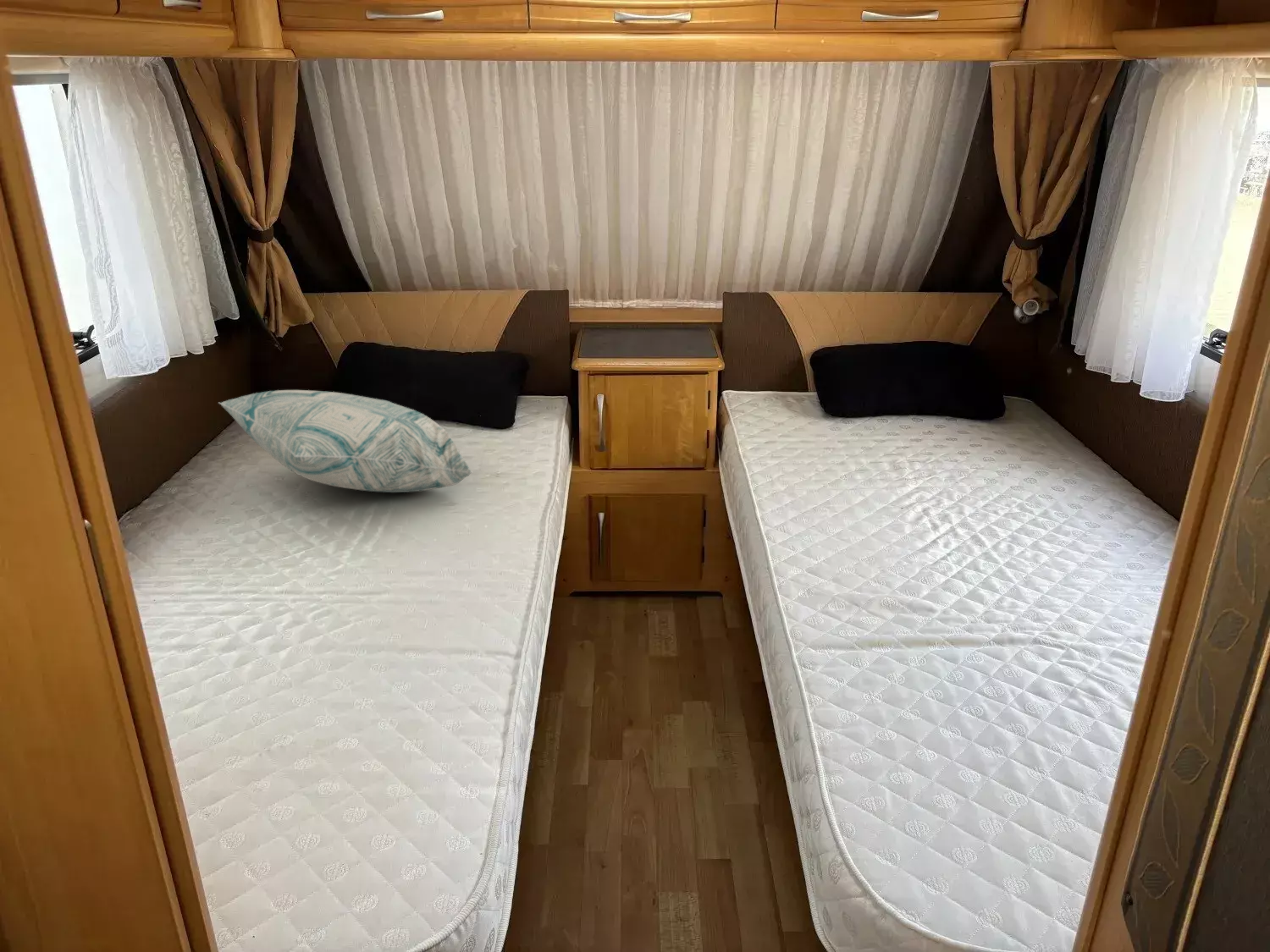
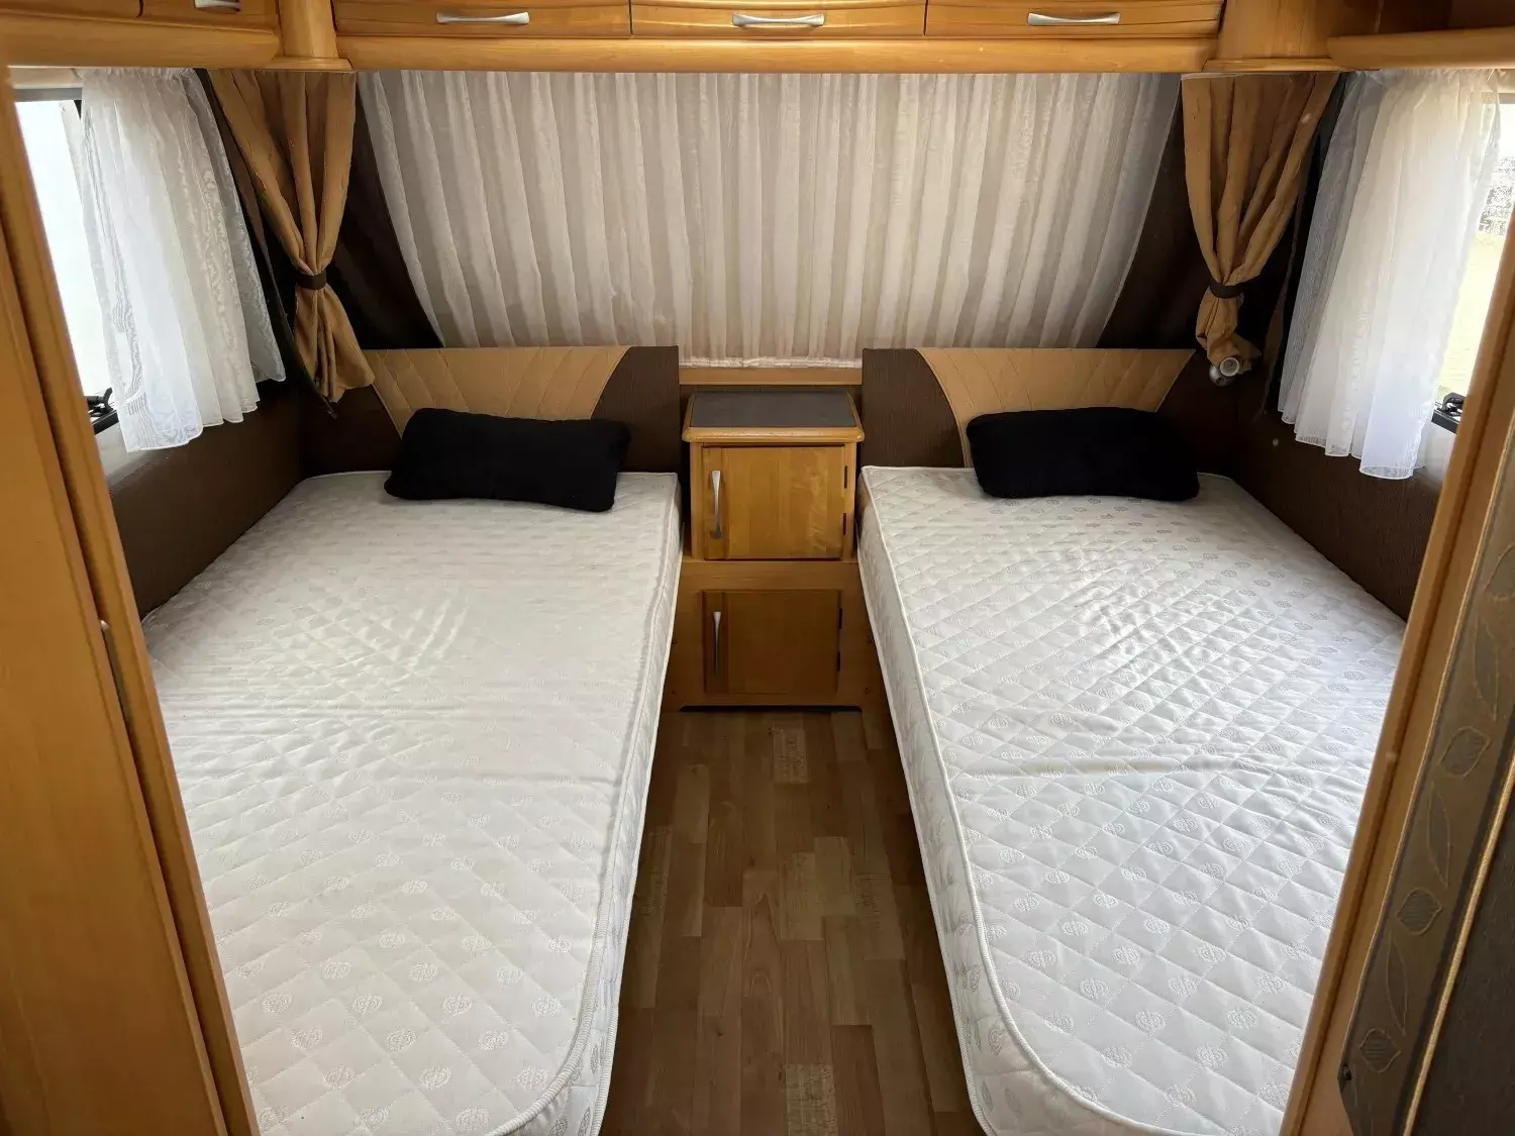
- decorative pillow [218,389,473,493]
